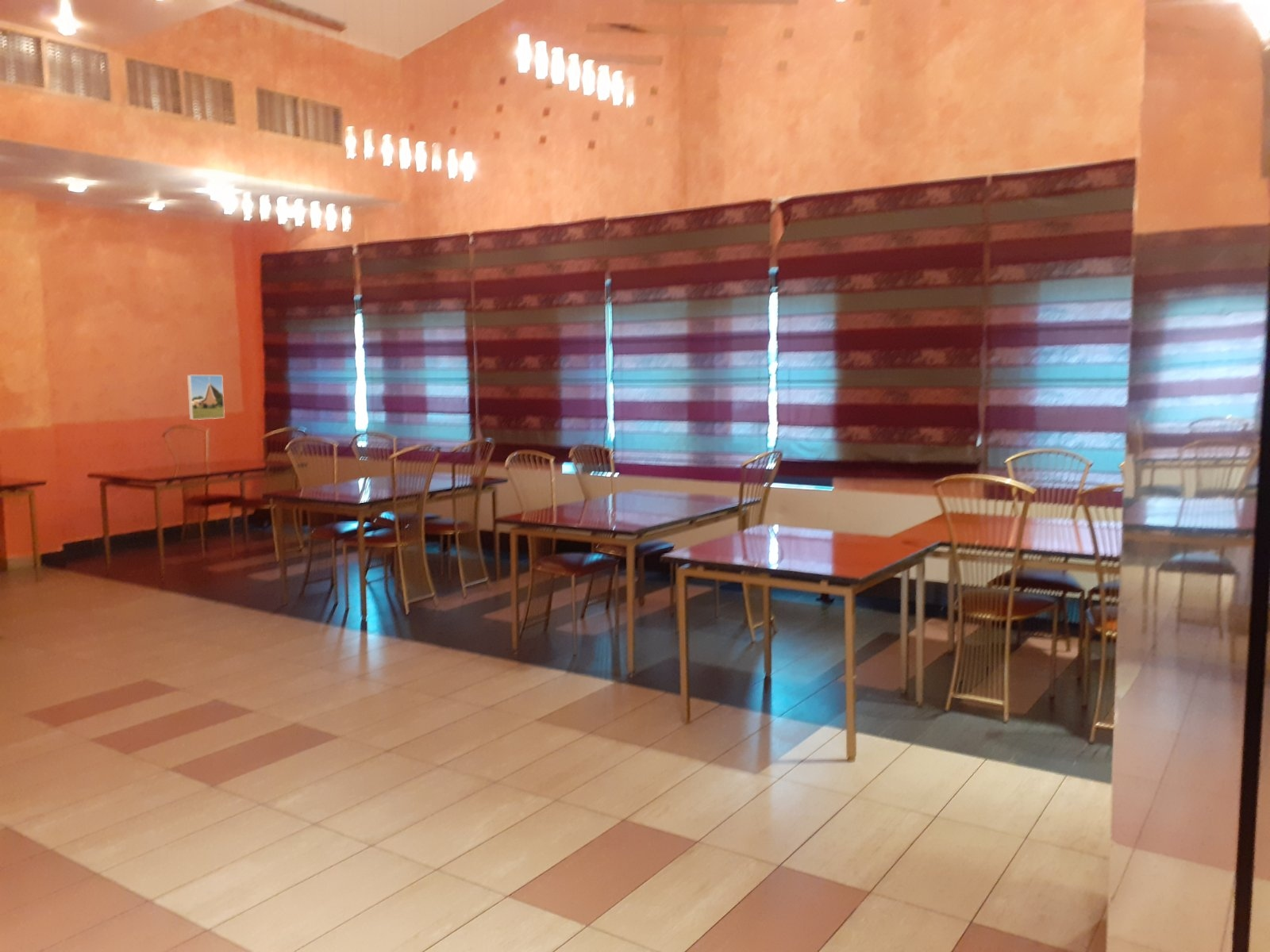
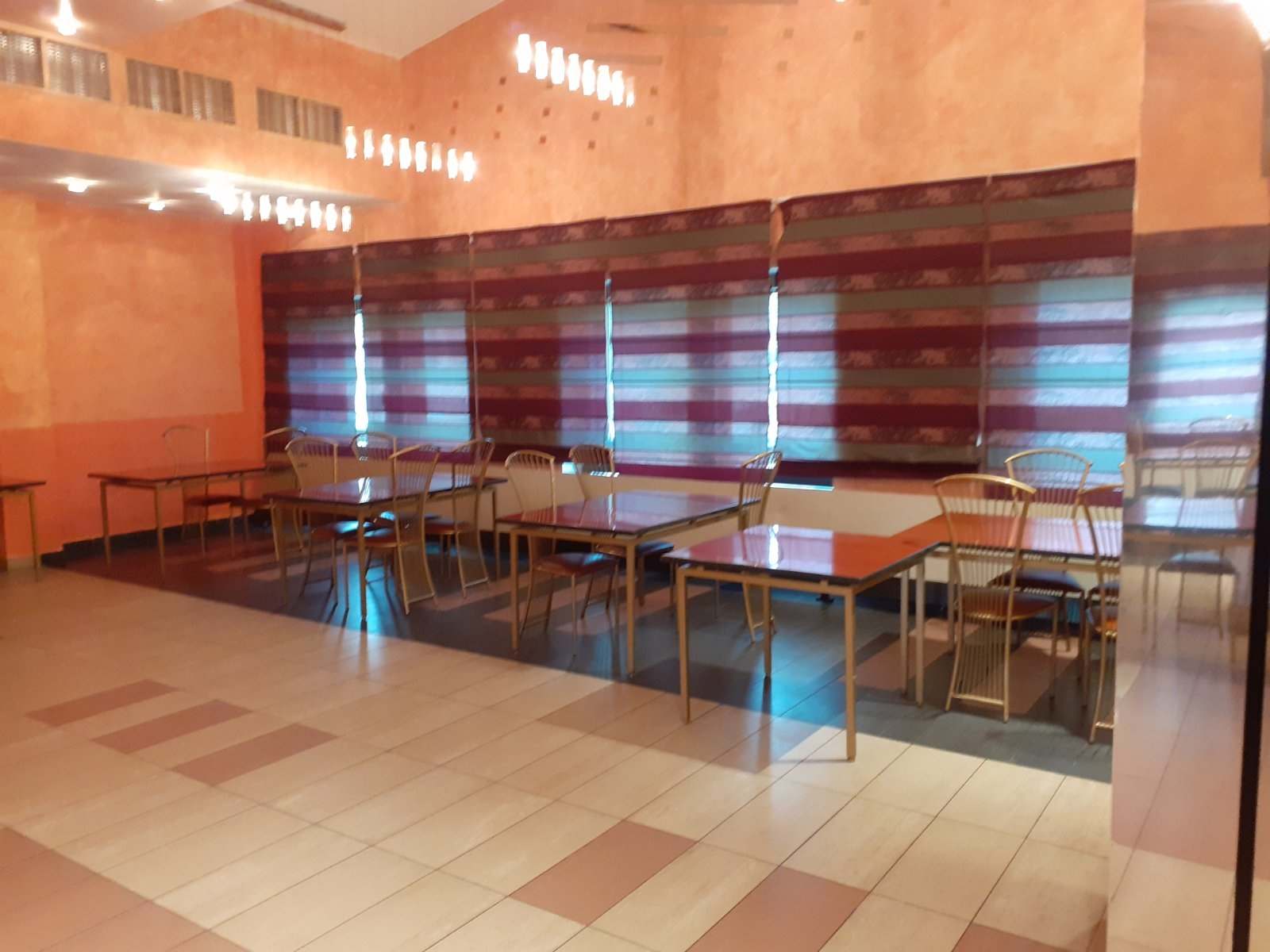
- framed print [187,374,225,420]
